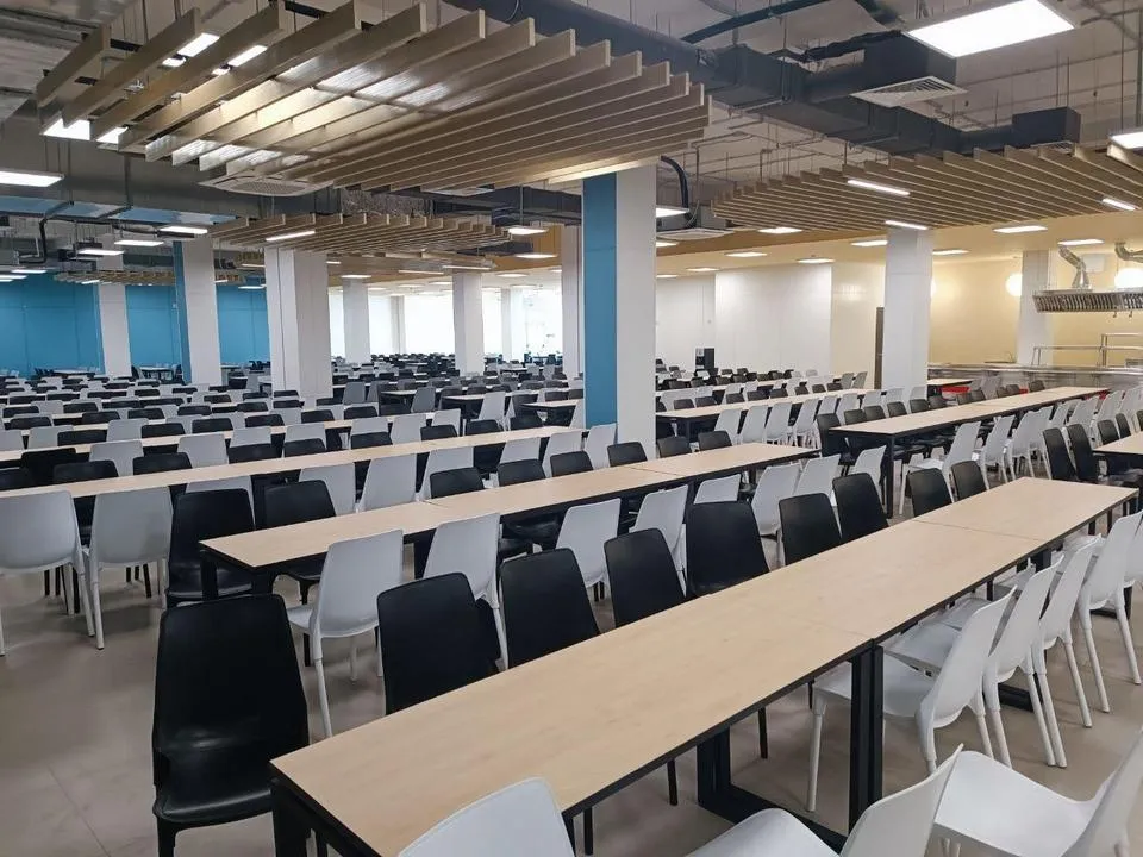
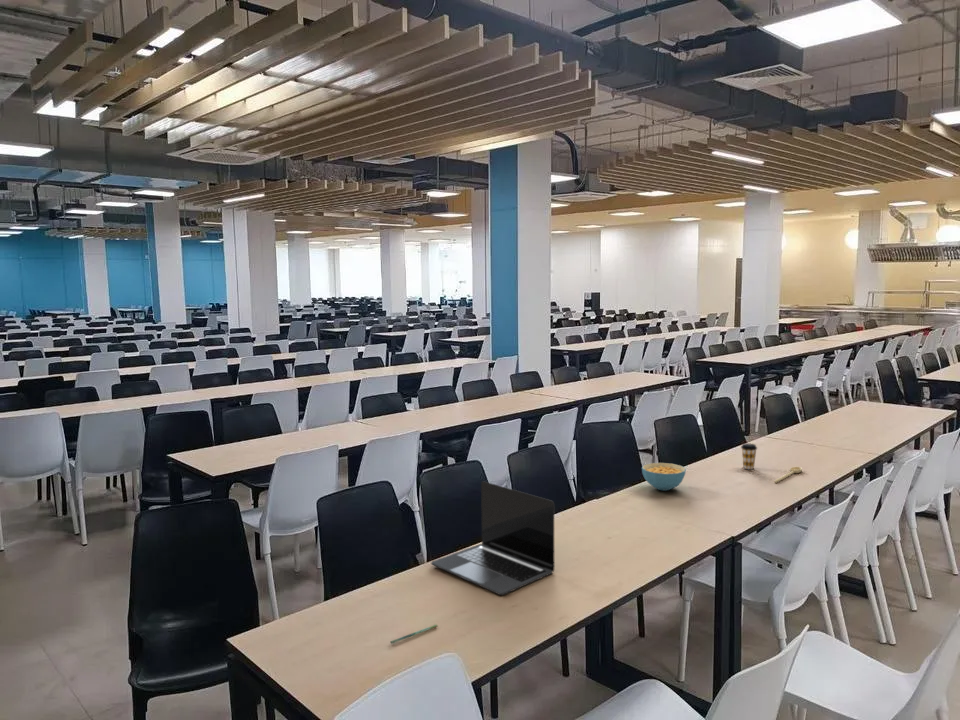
+ cereal bowl [641,462,687,492]
+ laptop [430,480,555,596]
+ pen [389,623,438,645]
+ spoon [773,466,803,484]
+ coffee cup [740,442,758,470]
